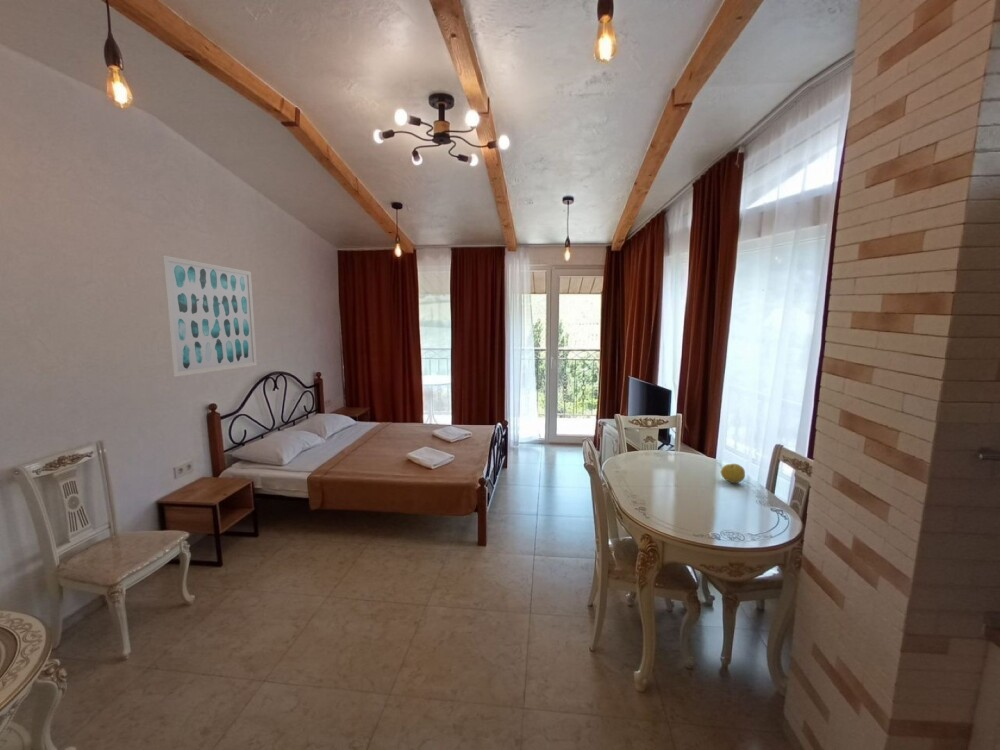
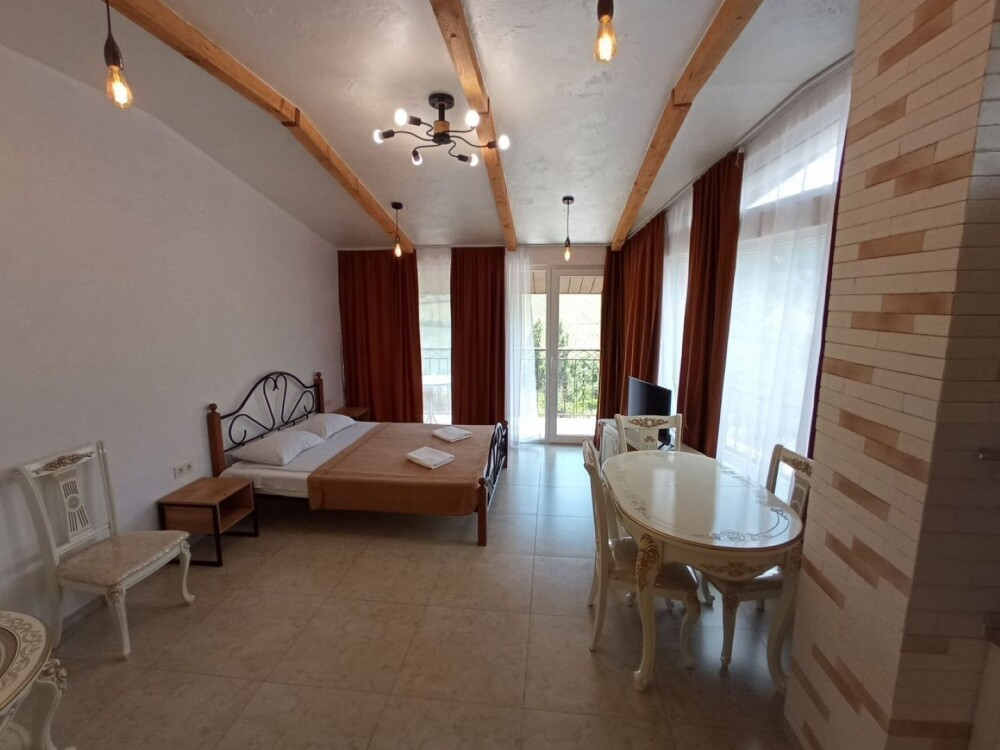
- wall art [161,254,258,378]
- fruit [720,463,746,484]
